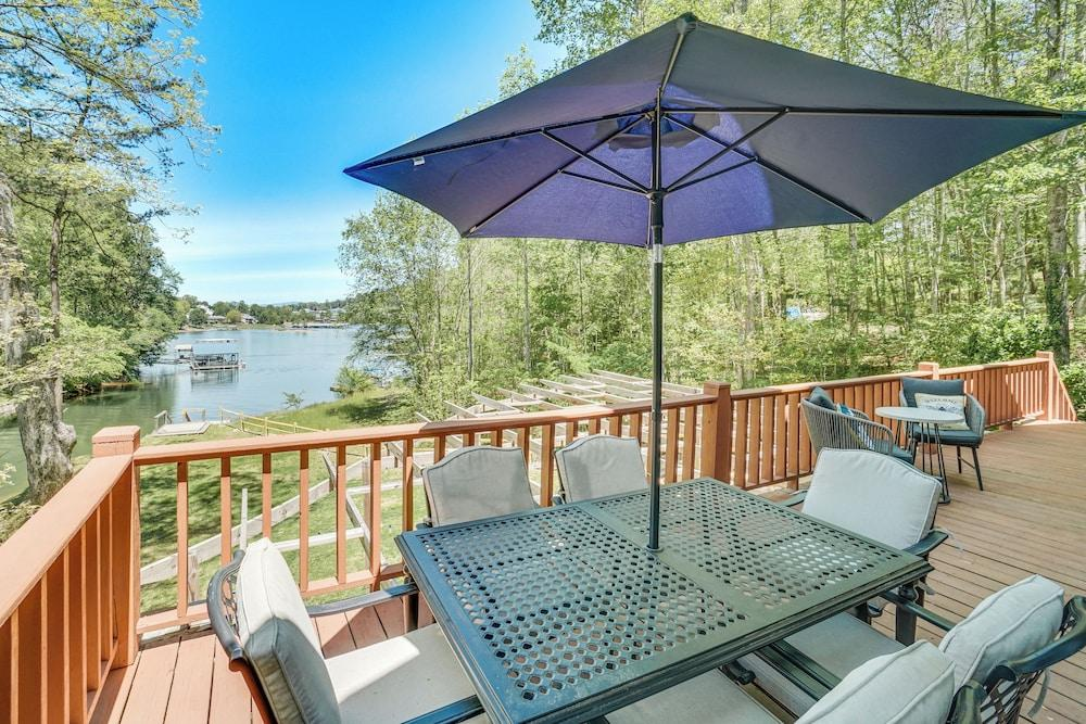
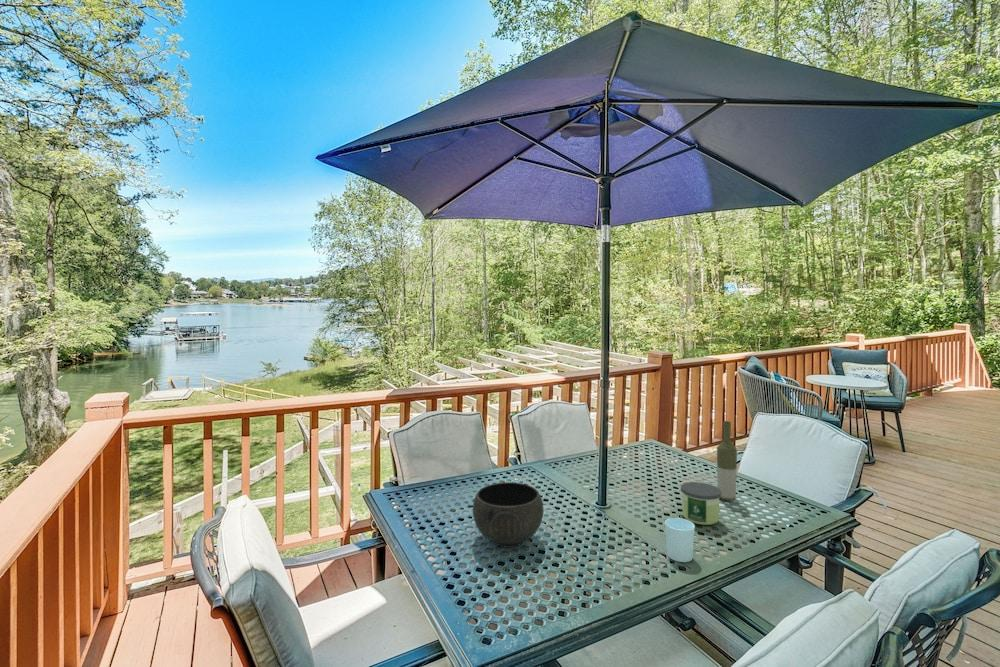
+ bowl [472,481,544,549]
+ cup [664,517,696,563]
+ candle [680,481,721,526]
+ bottle [716,420,738,502]
